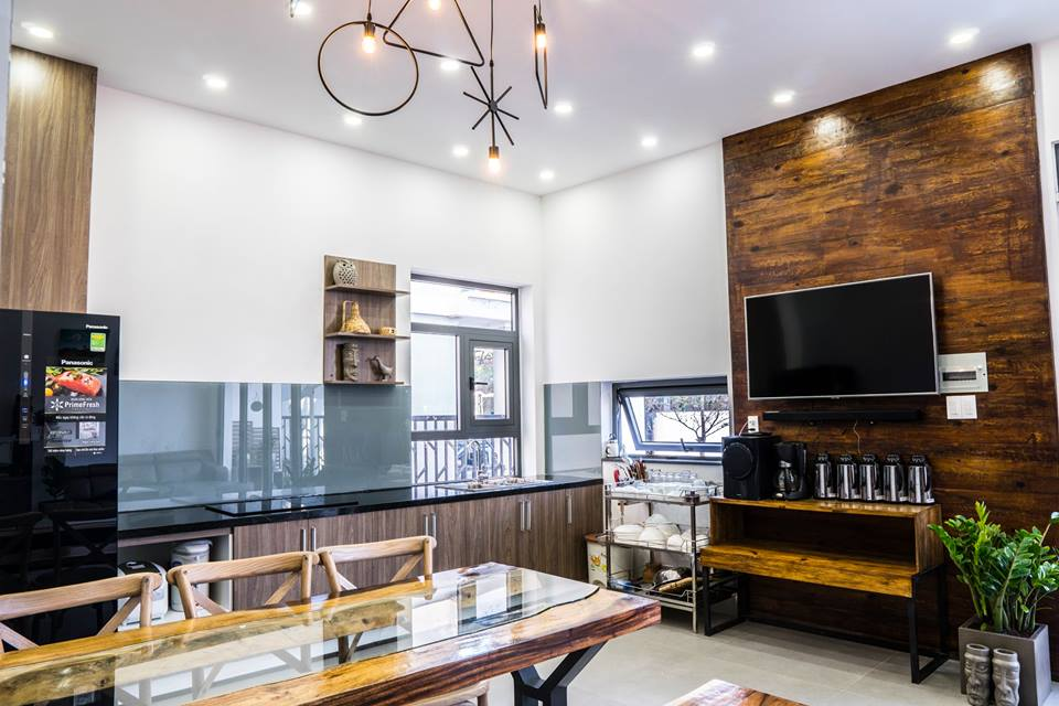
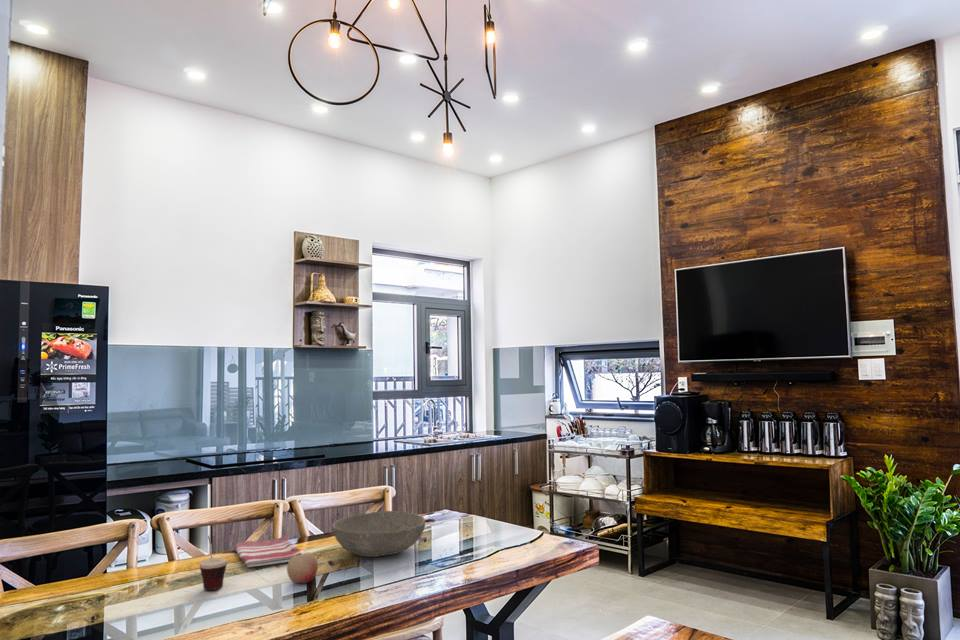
+ cup [198,535,228,591]
+ dish towel [233,535,303,568]
+ fruit [286,551,319,584]
+ bowl [331,510,426,558]
